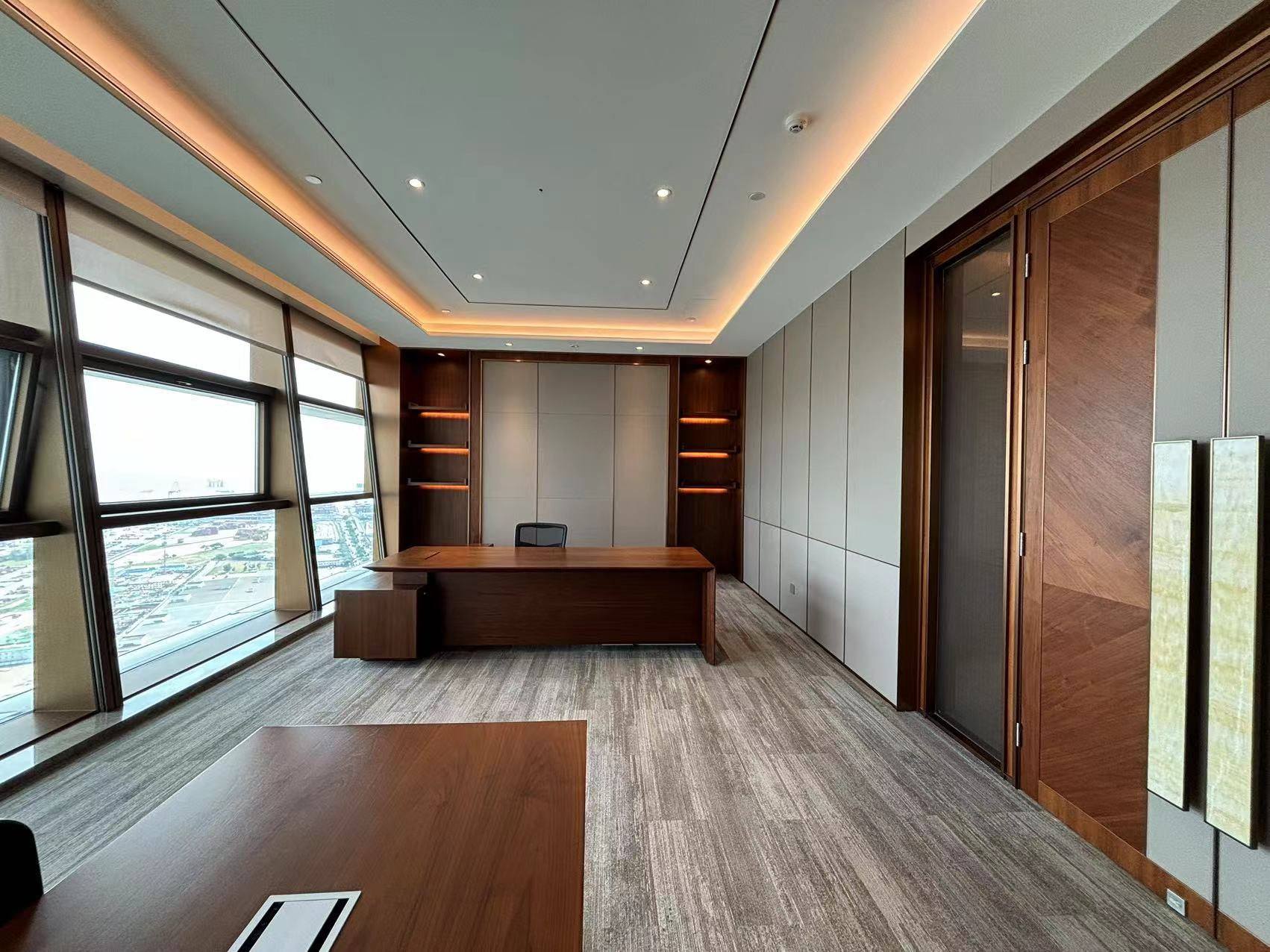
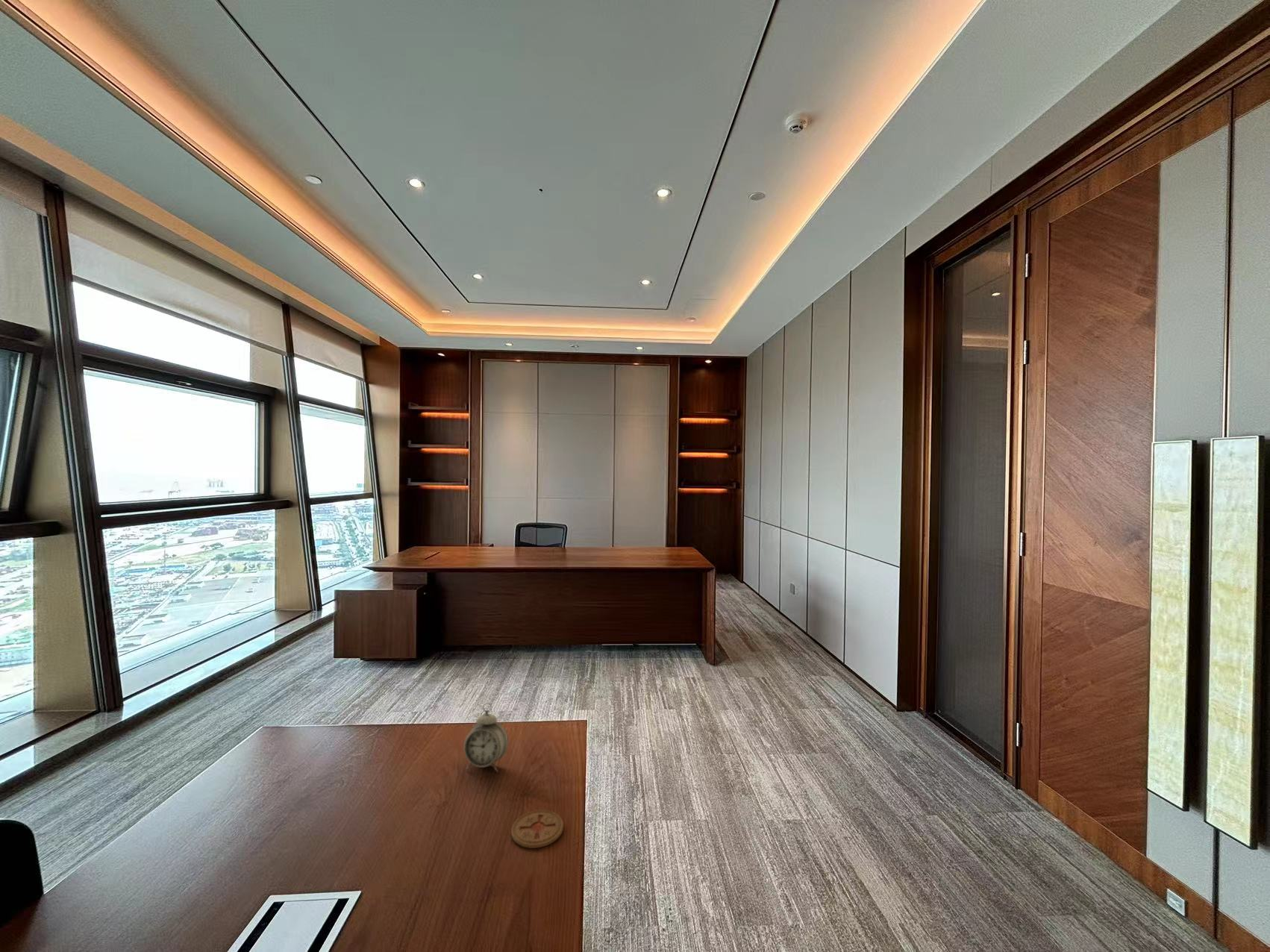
+ alarm clock [463,702,509,773]
+ coaster [510,809,564,849]
